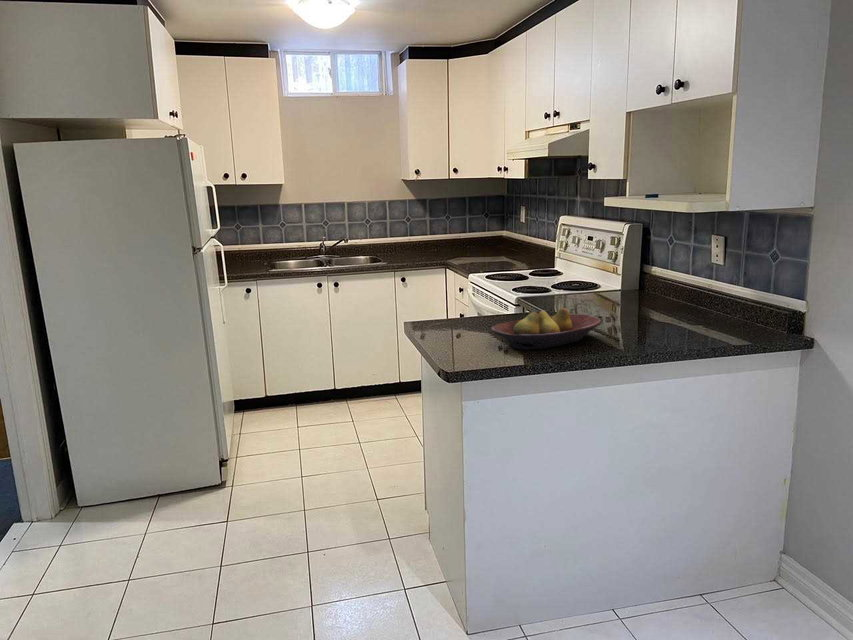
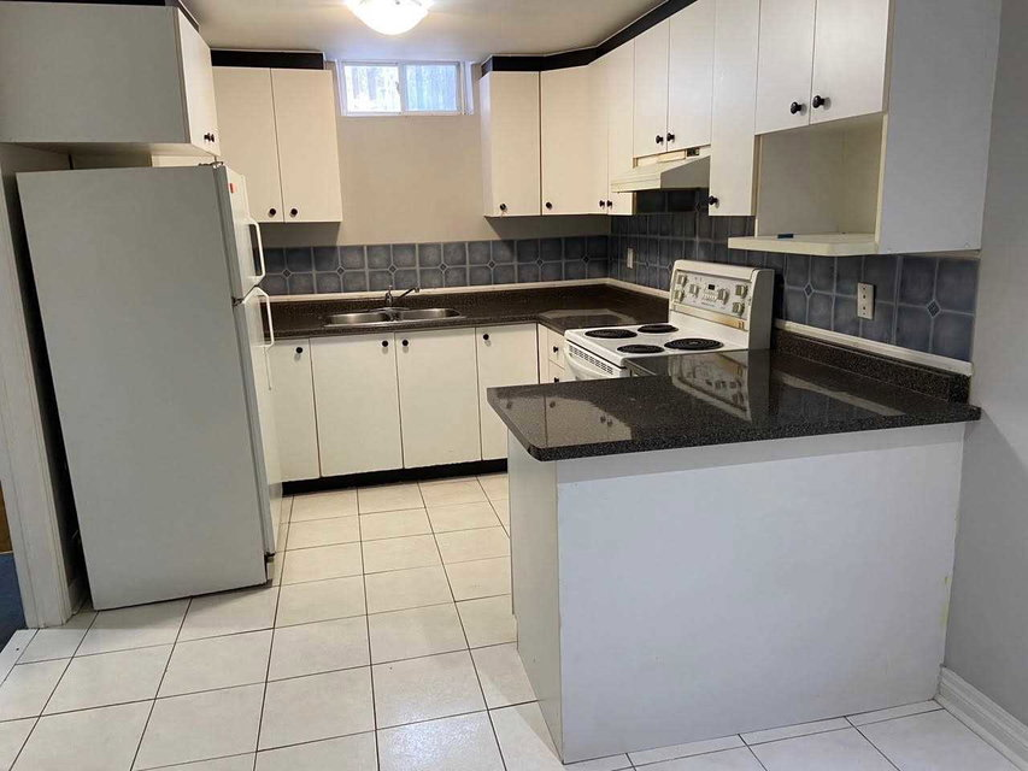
- fruit bowl [490,307,602,351]
